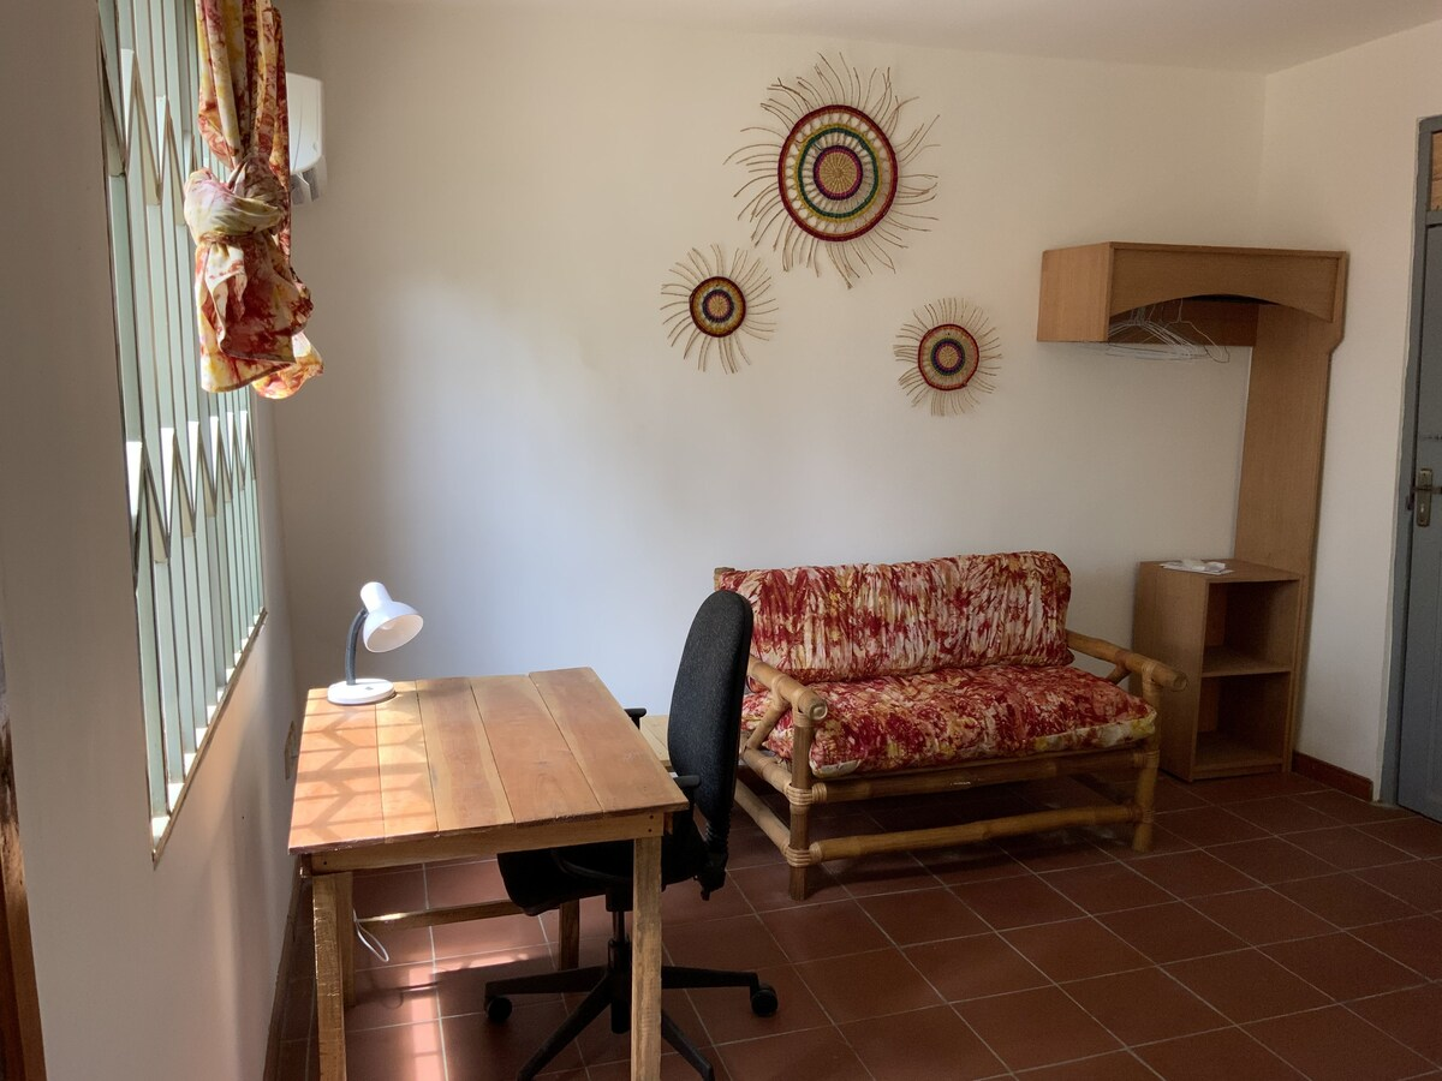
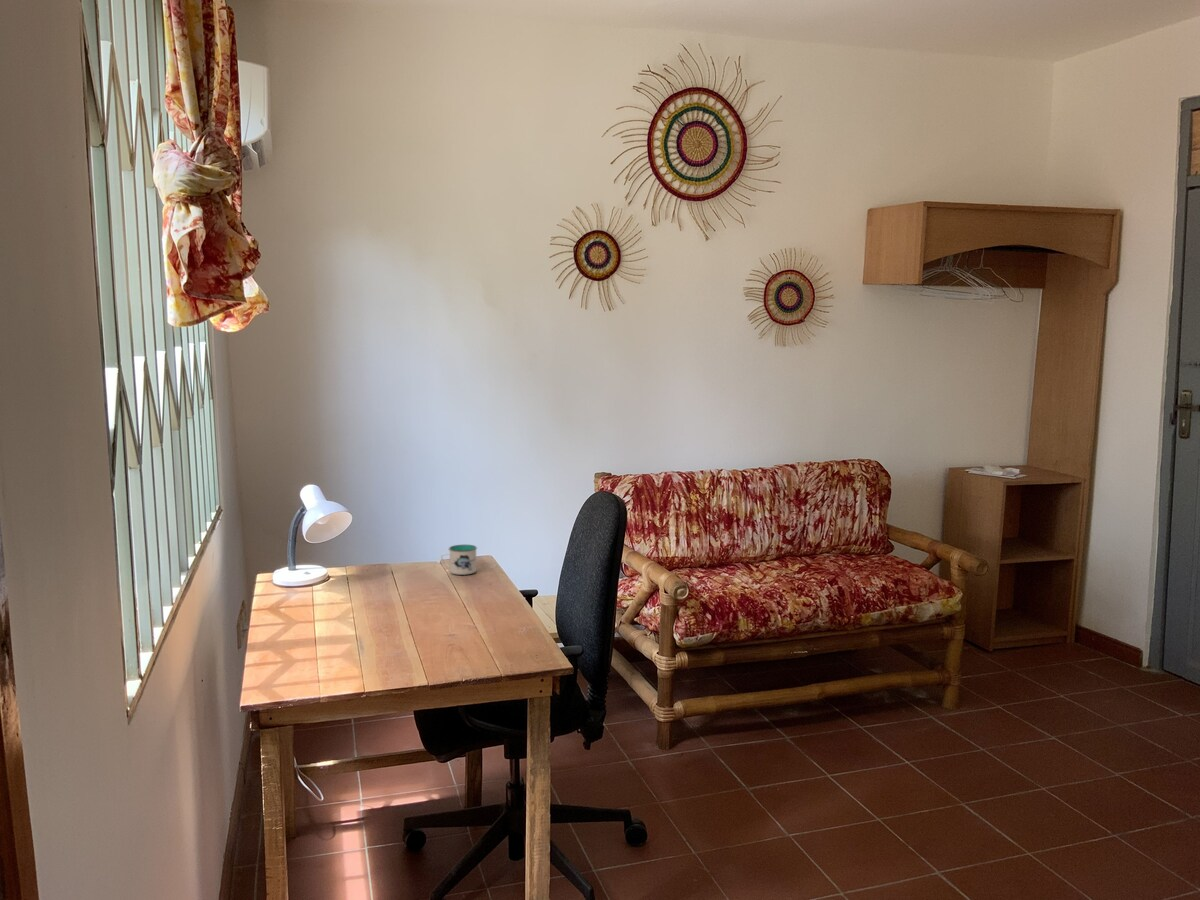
+ mug [440,544,478,576]
